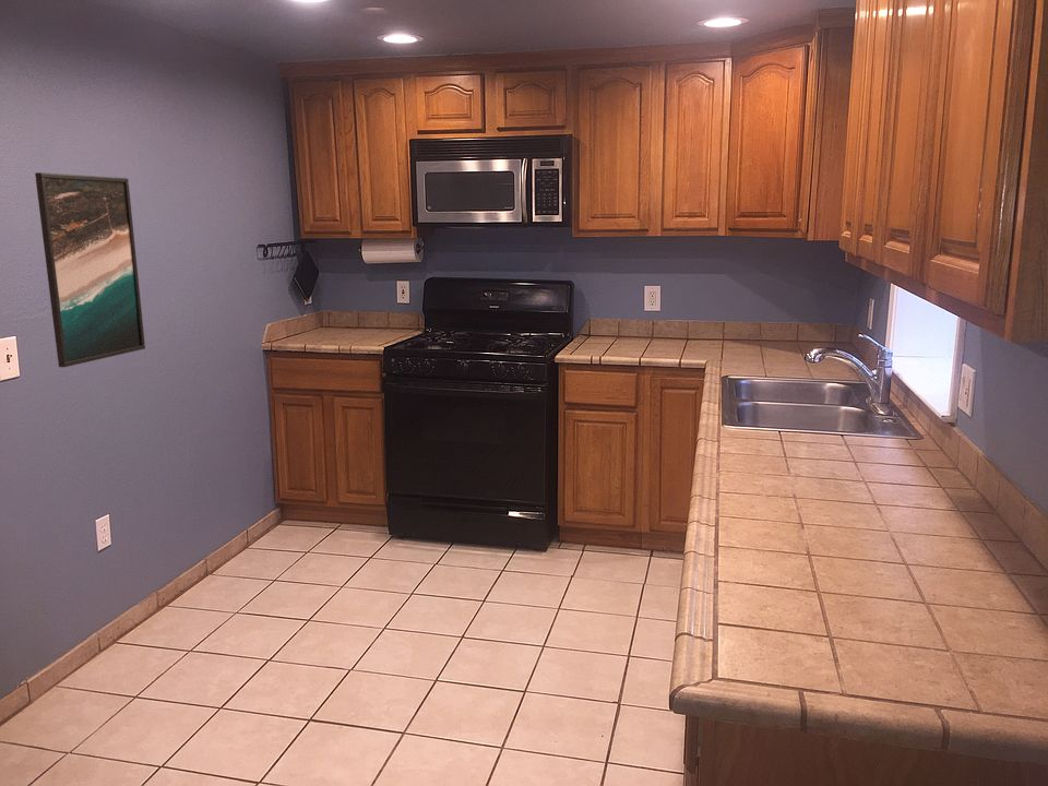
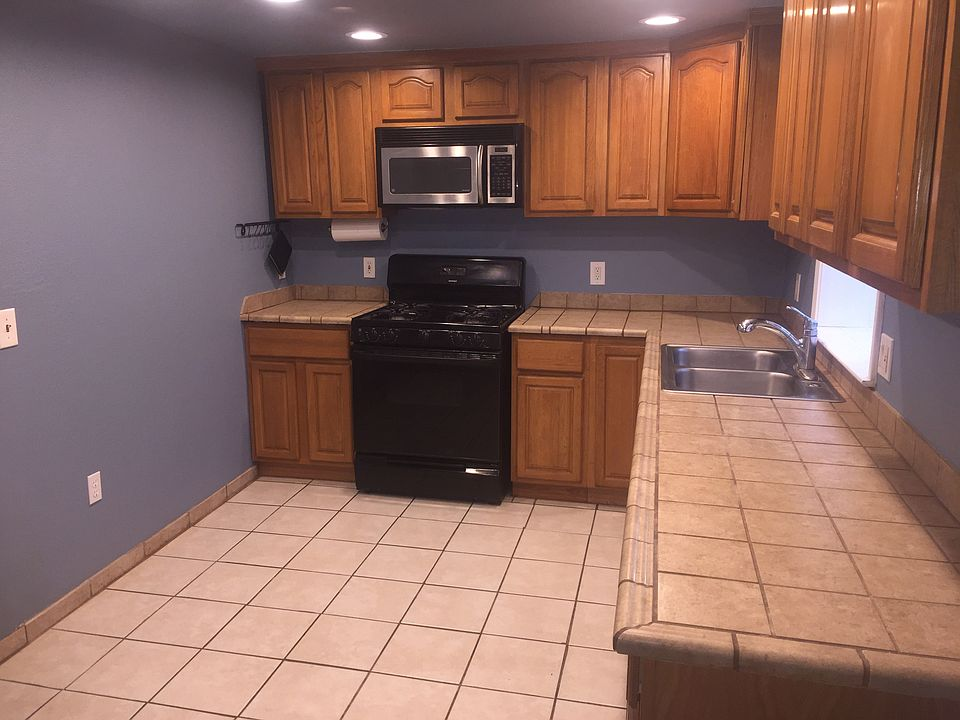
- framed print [34,171,146,368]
